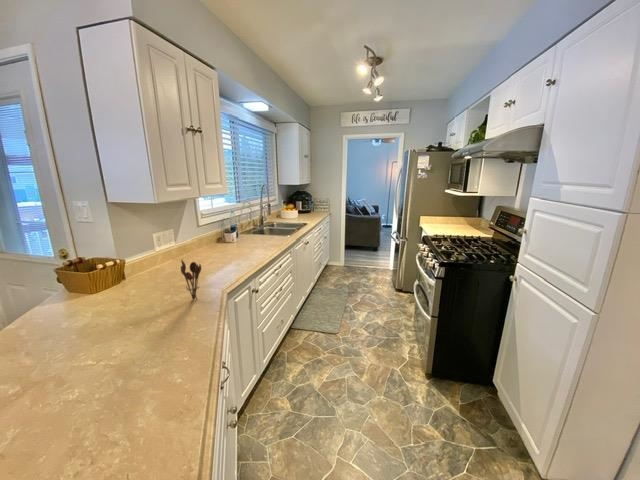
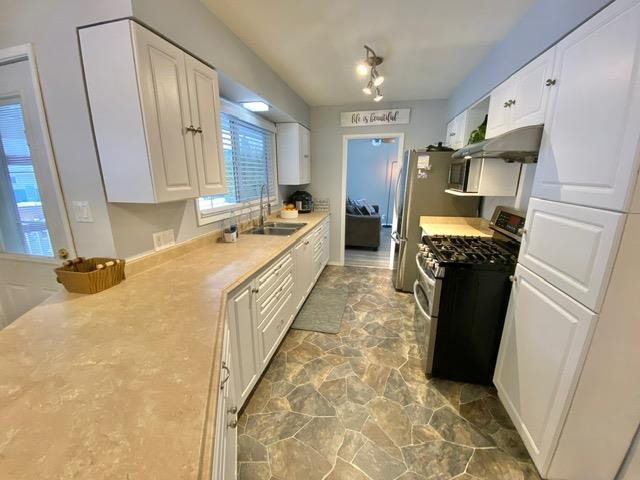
- utensil holder [180,259,202,302]
